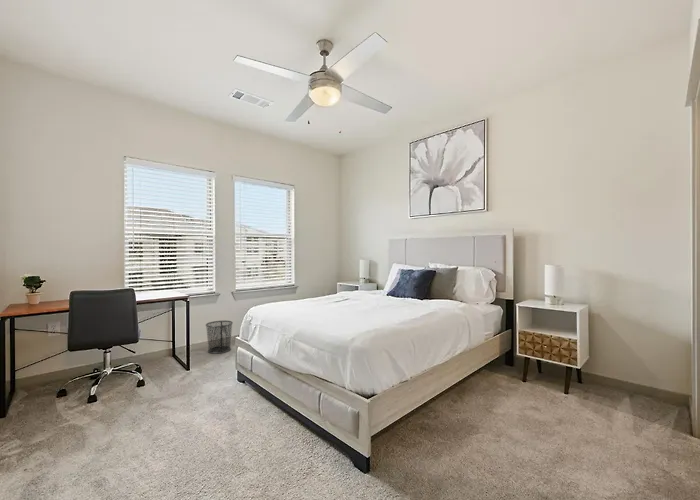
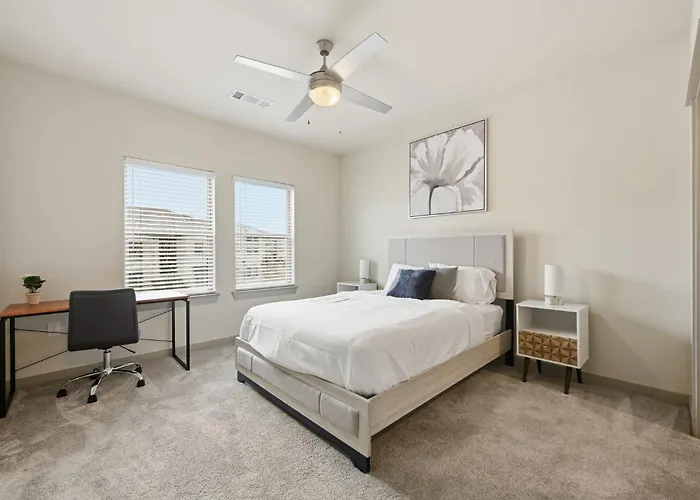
- waste bin [205,319,234,355]
